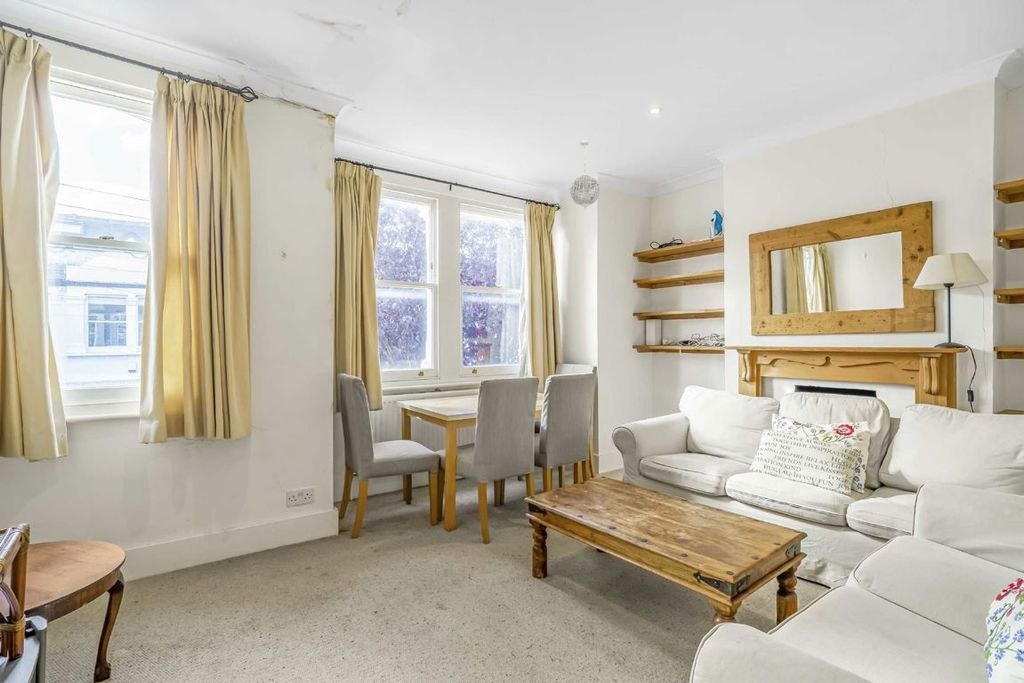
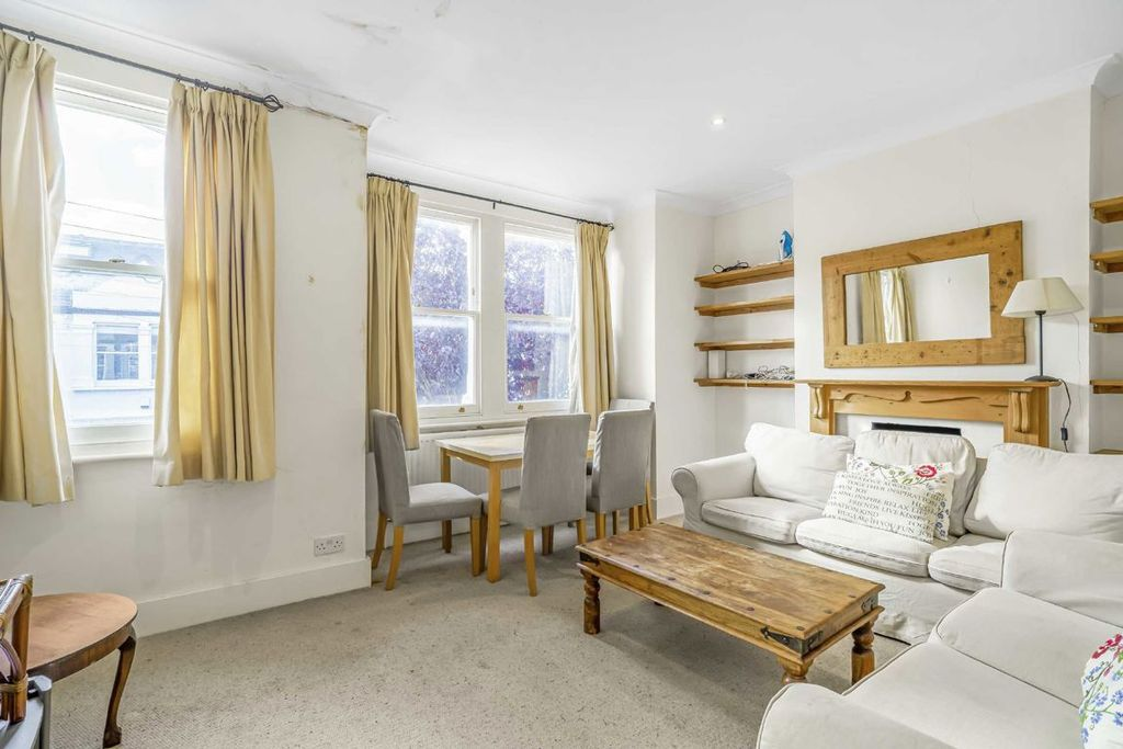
- pendant light [569,139,601,211]
